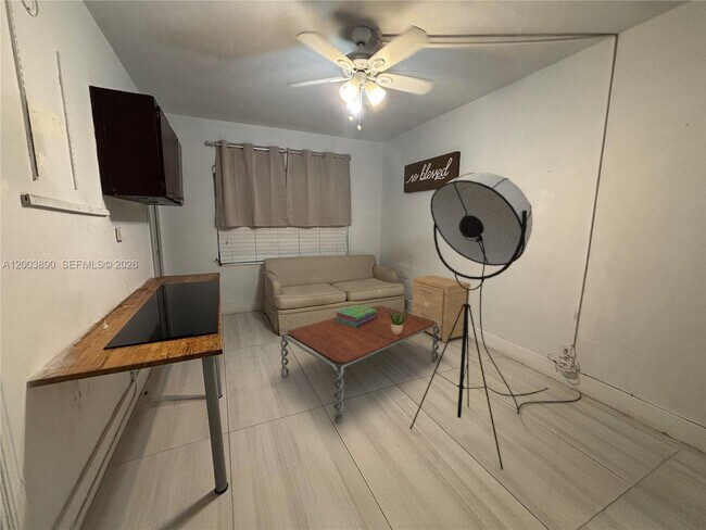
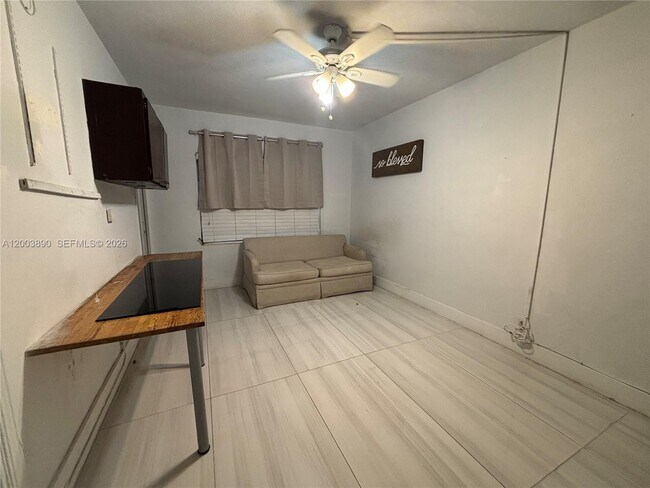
- stack of books [333,304,378,328]
- floor lamp [408,172,582,471]
- coffee table [279,305,440,424]
- side table [411,275,471,343]
- potted plant [386,305,408,335]
